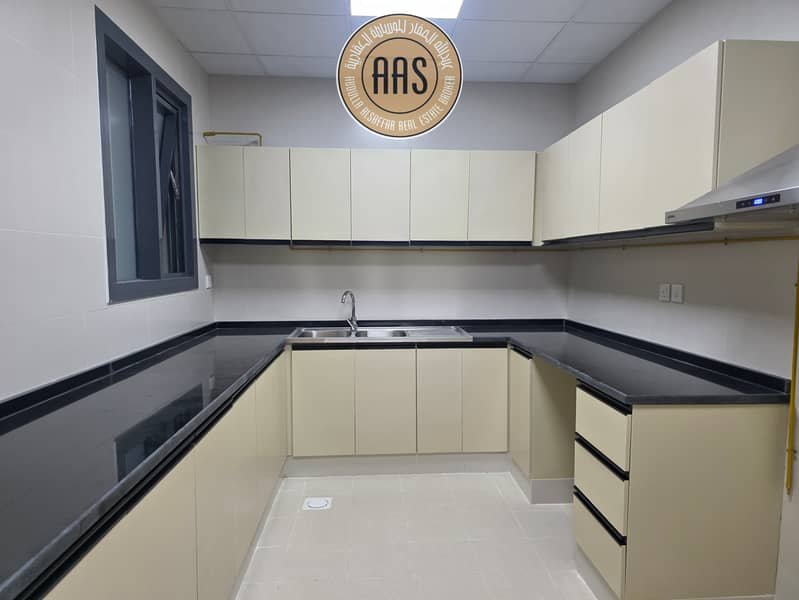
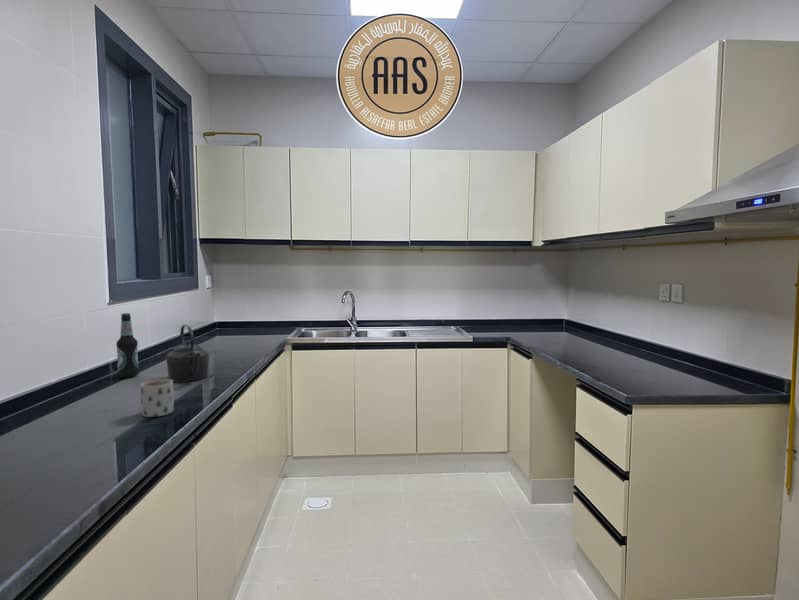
+ bottle [115,312,140,379]
+ kettle [165,324,210,383]
+ mug [139,378,175,418]
